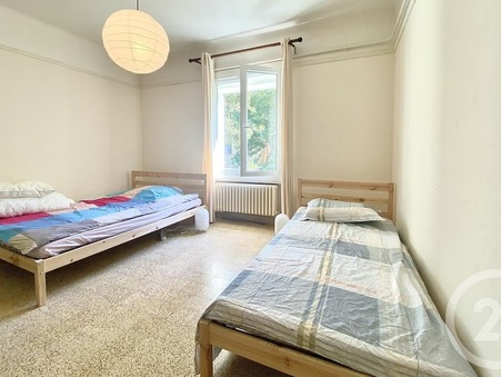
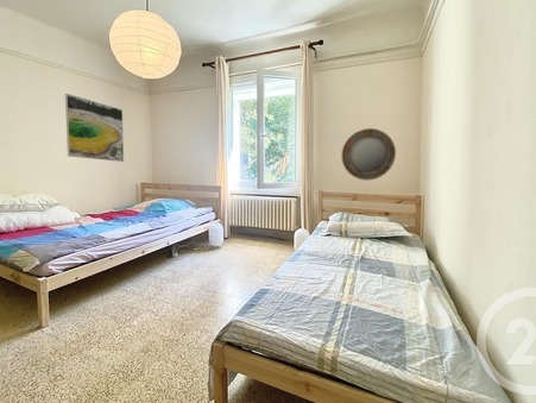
+ home mirror [340,127,397,181]
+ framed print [64,93,125,163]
